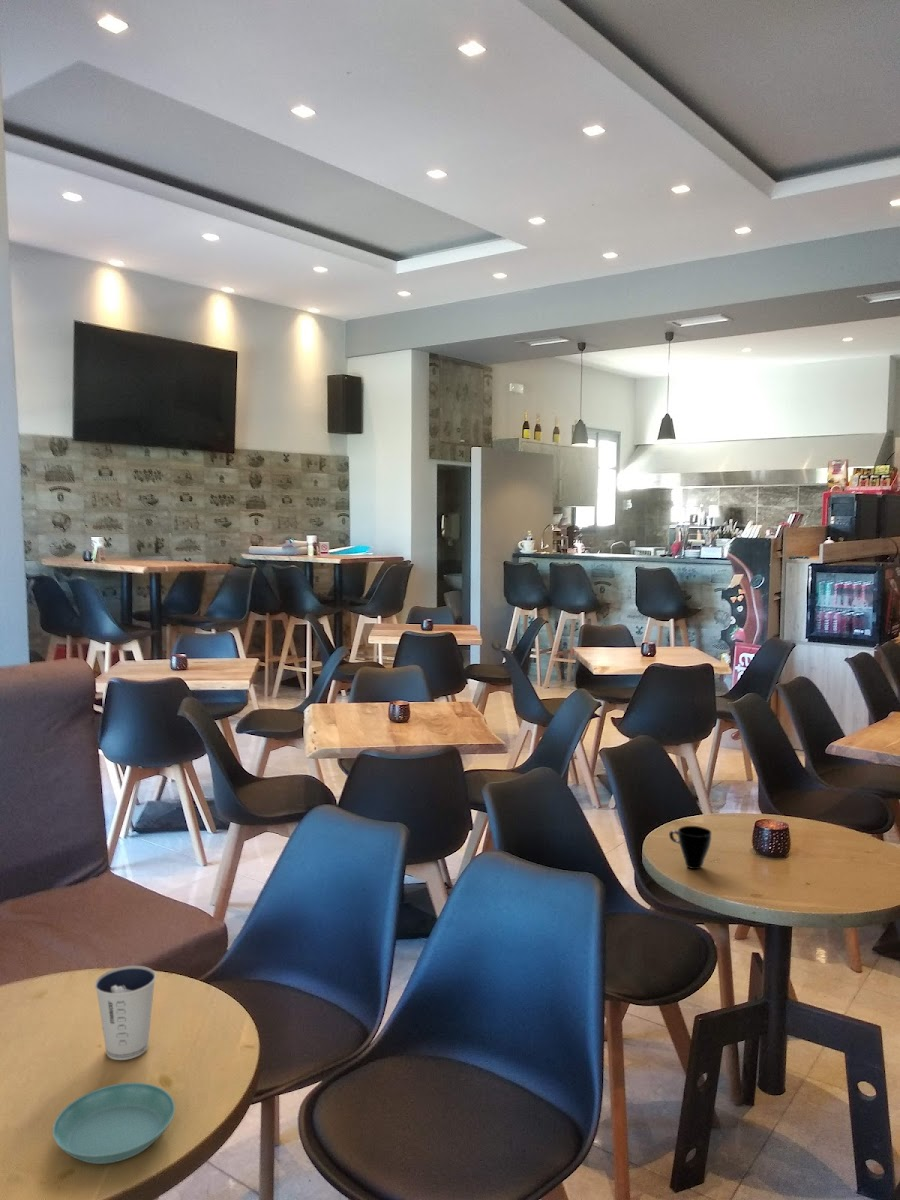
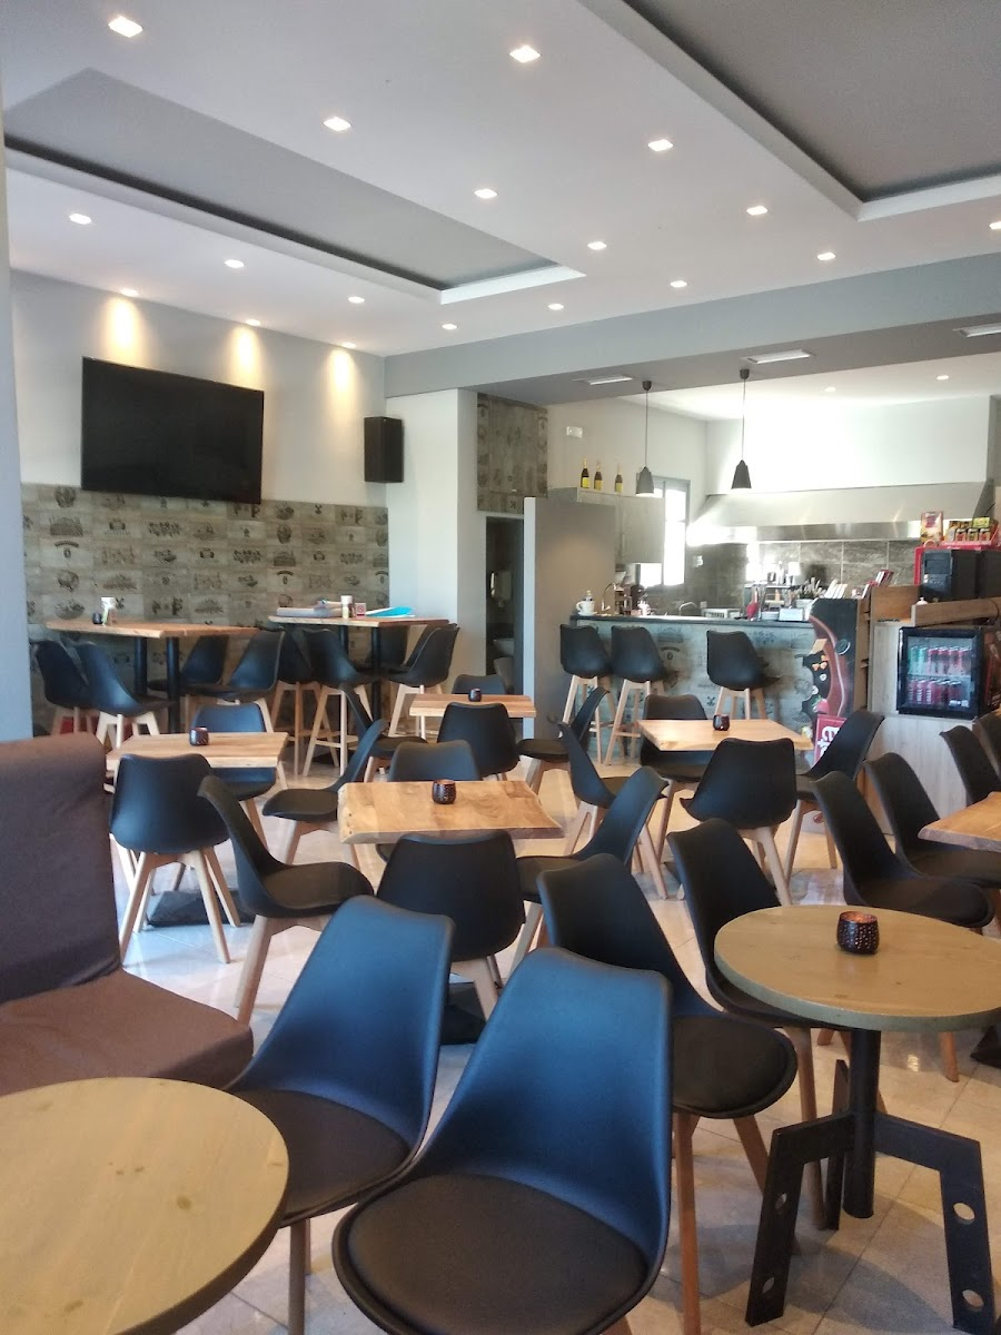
- saucer [51,1082,176,1165]
- cup [668,825,712,870]
- dixie cup [94,965,157,1061]
